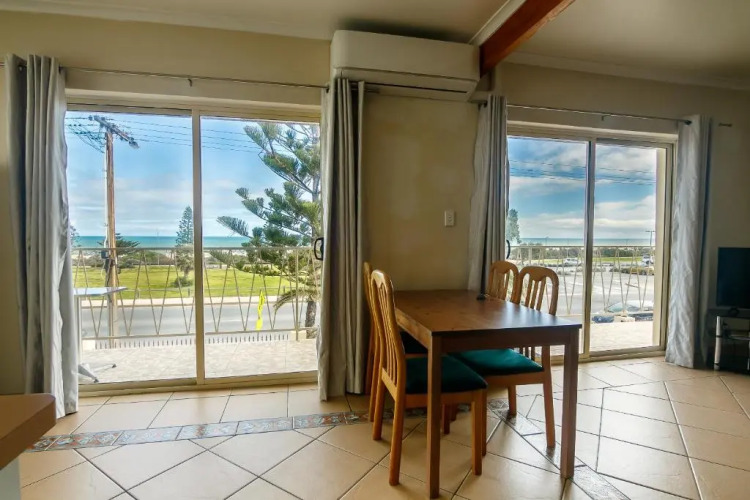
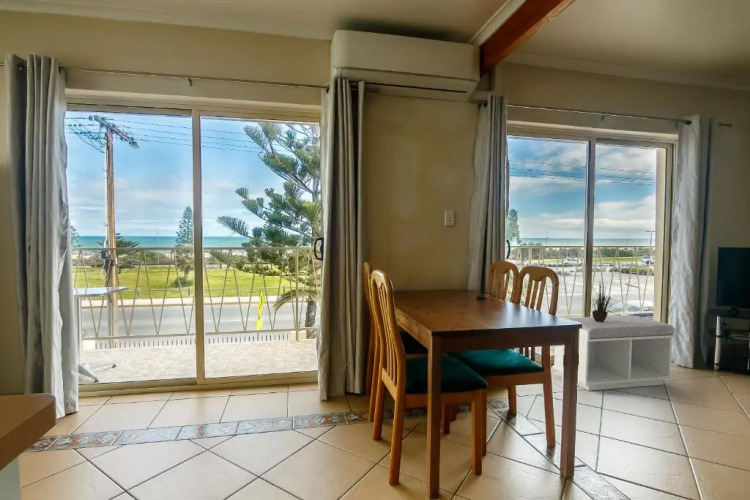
+ bench [552,315,676,392]
+ potted plant [587,278,618,322]
